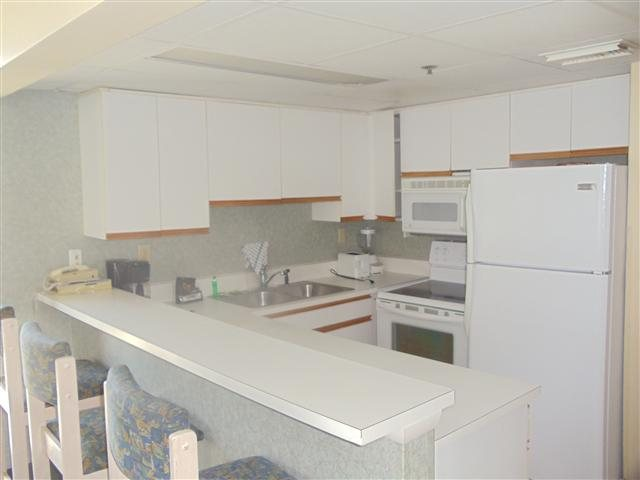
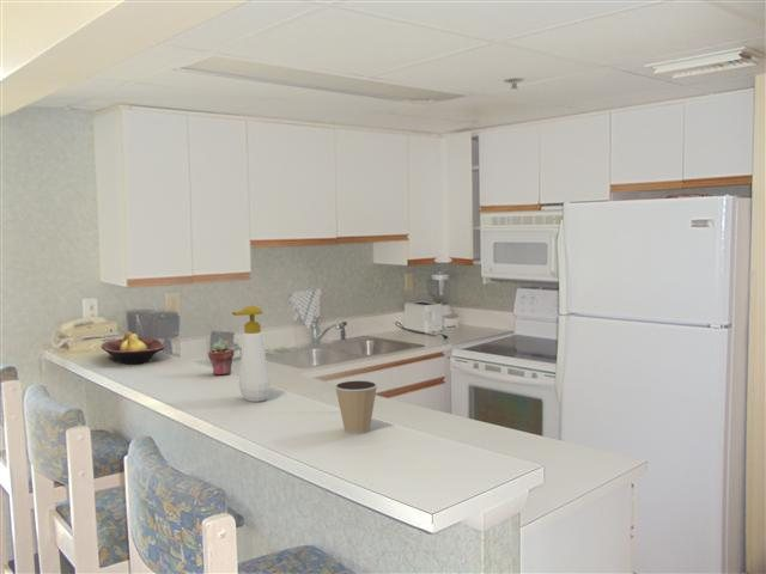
+ soap bottle [231,305,272,403]
+ potted succulent [207,340,235,377]
+ coffee cup [334,380,378,435]
+ fruit bowl [101,330,165,366]
